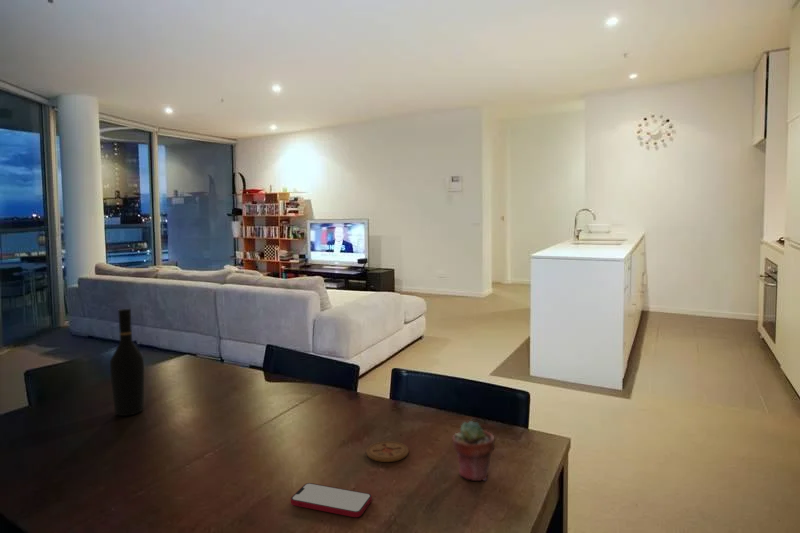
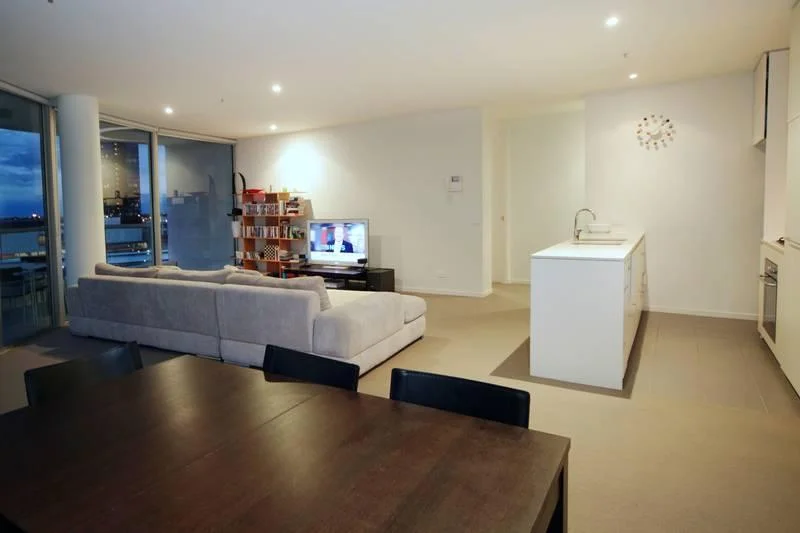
- wine bottle [109,308,145,417]
- coaster [365,440,410,463]
- potted succulent [452,420,496,482]
- smartphone [290,482,373,518]
